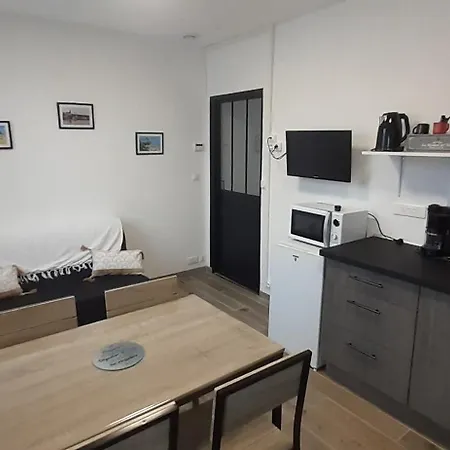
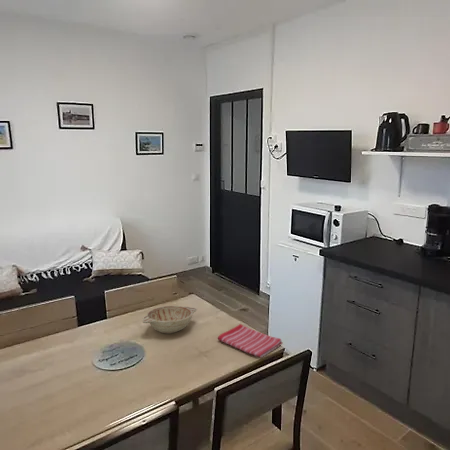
+ decorative bowl [142,305,198,335]
+ dish towel [217,323,284,358]
